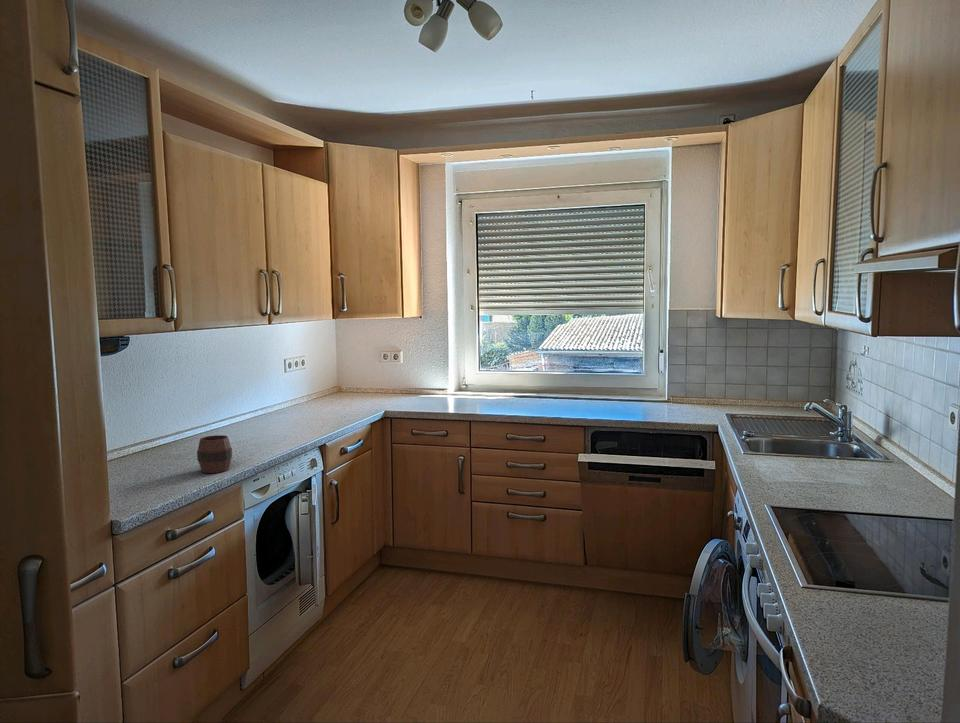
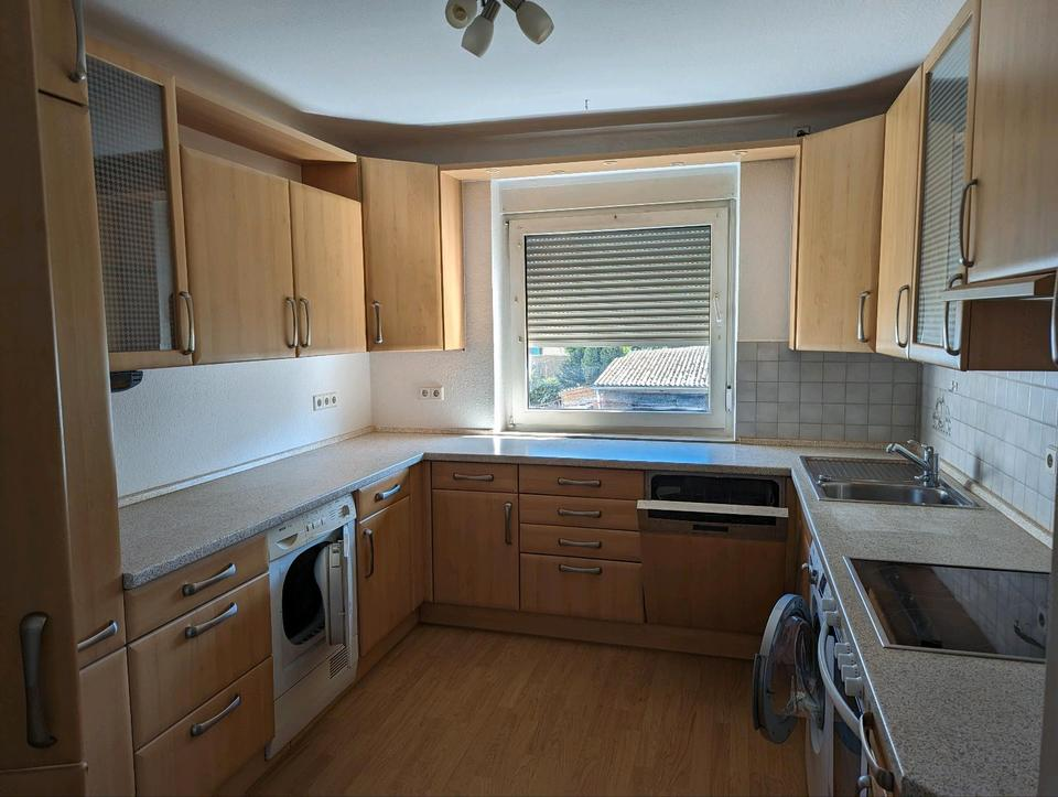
- cup [196,434,233,474]
